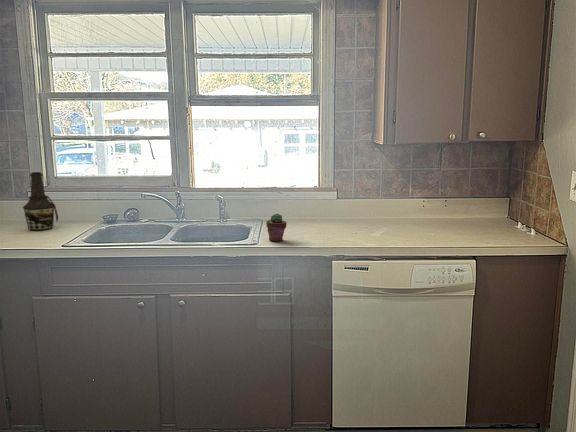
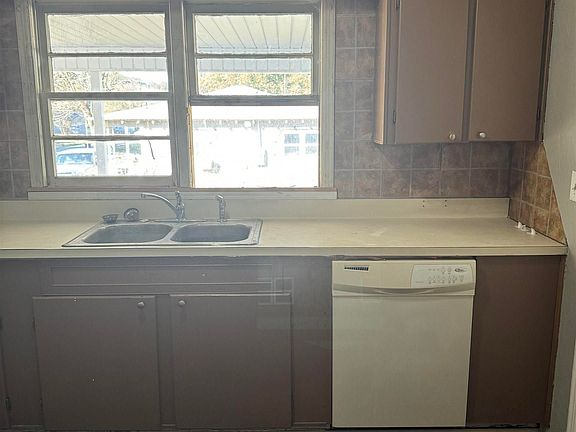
- potted succulent [265,213,288,242]
- bottle [22,171,59,231]
